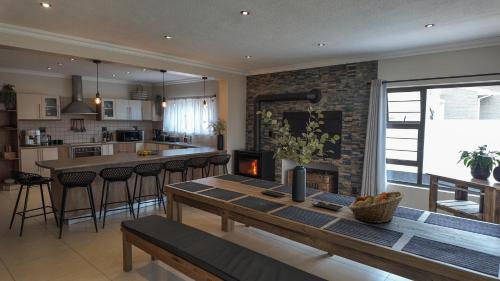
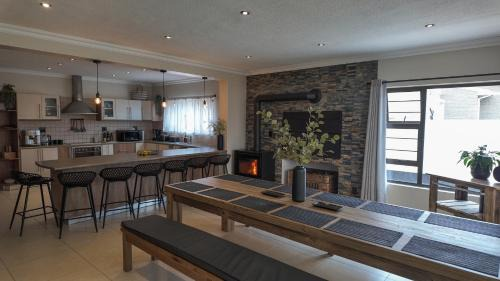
- fruit basket [348,190,405,224]
